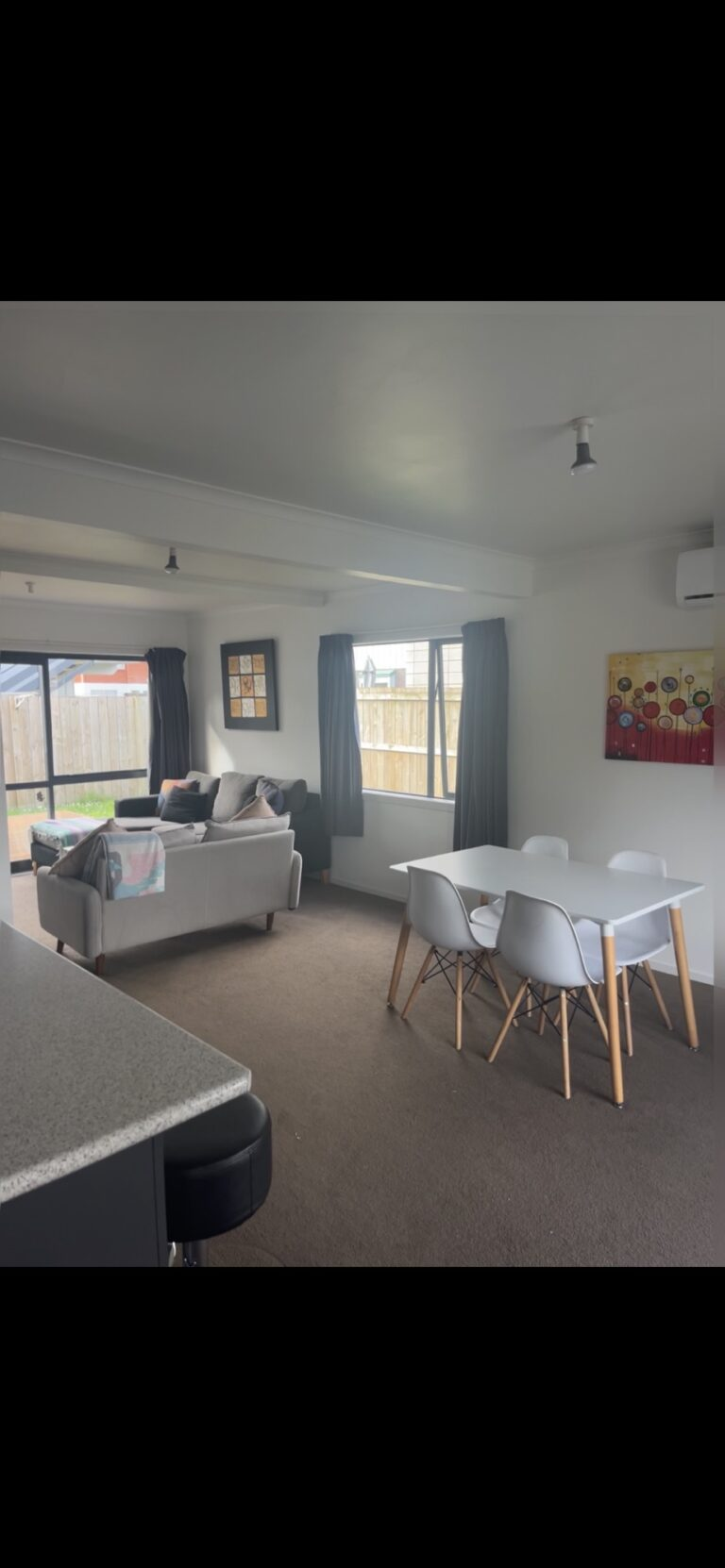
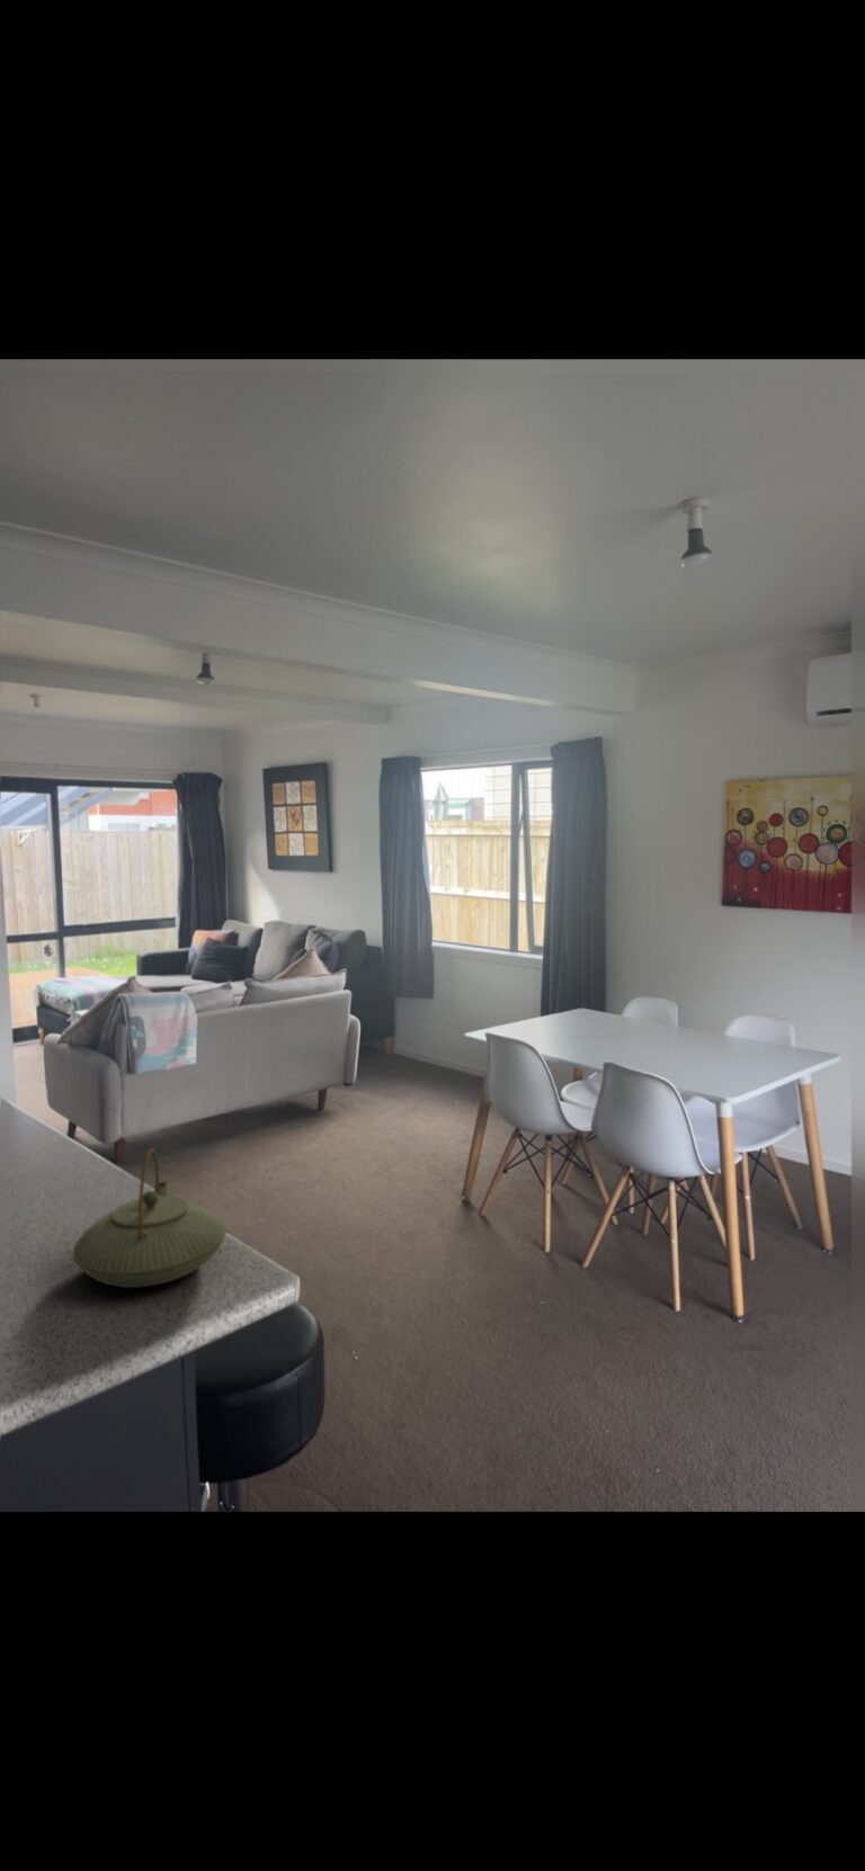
+ teapot [72,1147,228,1289]
